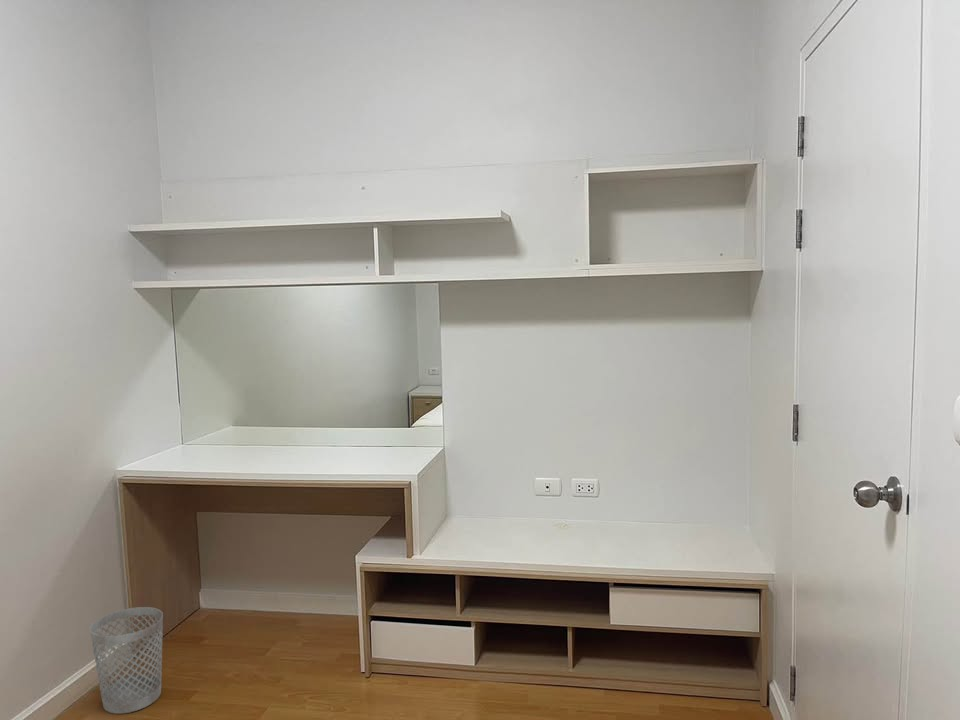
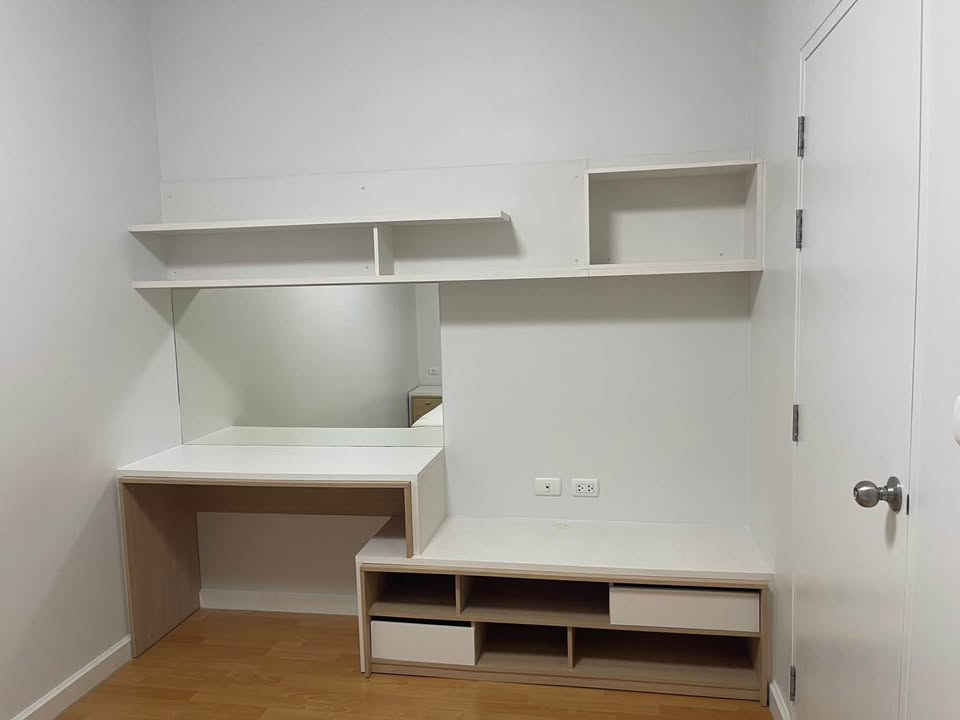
- wastebasket [89,606,164,714]
